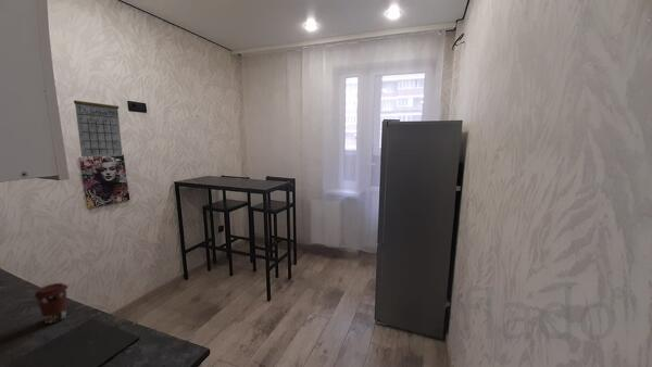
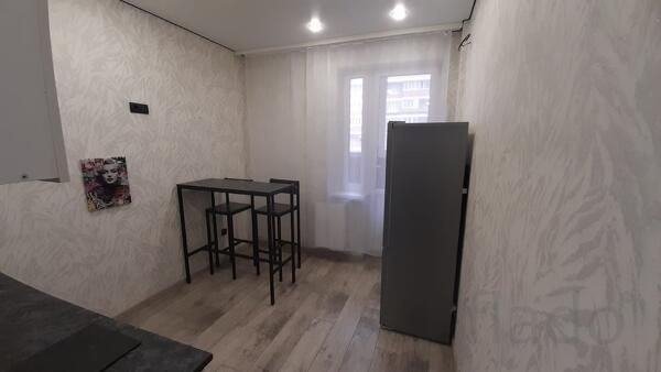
- coffee cup [33,282,70,325]
- calendar [73,90,124,159]
